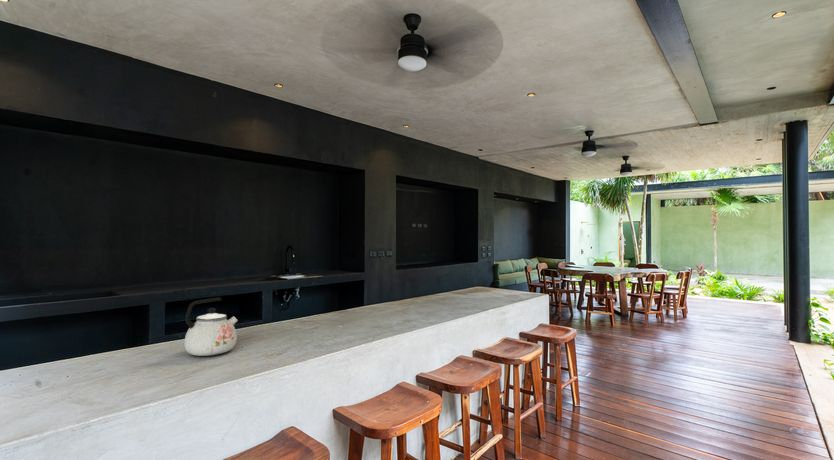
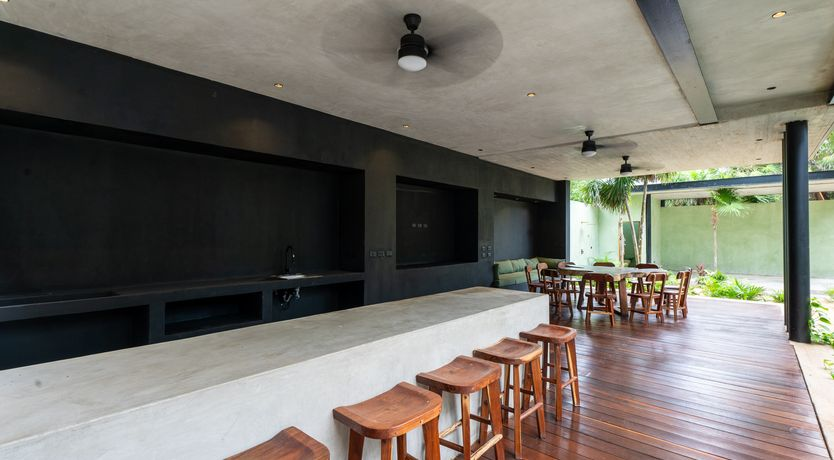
- kettle [184,296,239,357]
